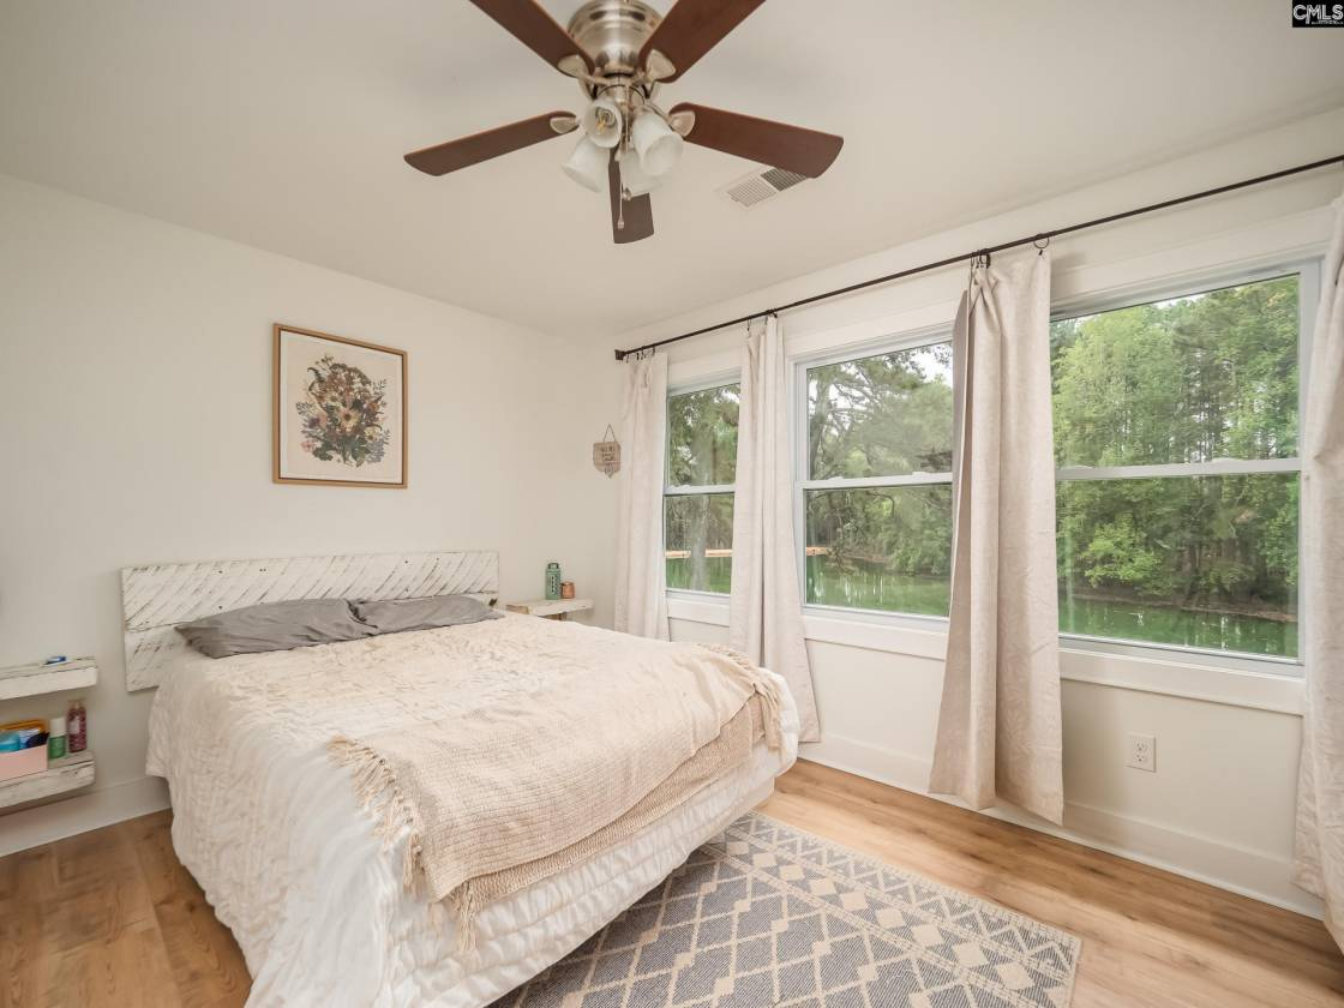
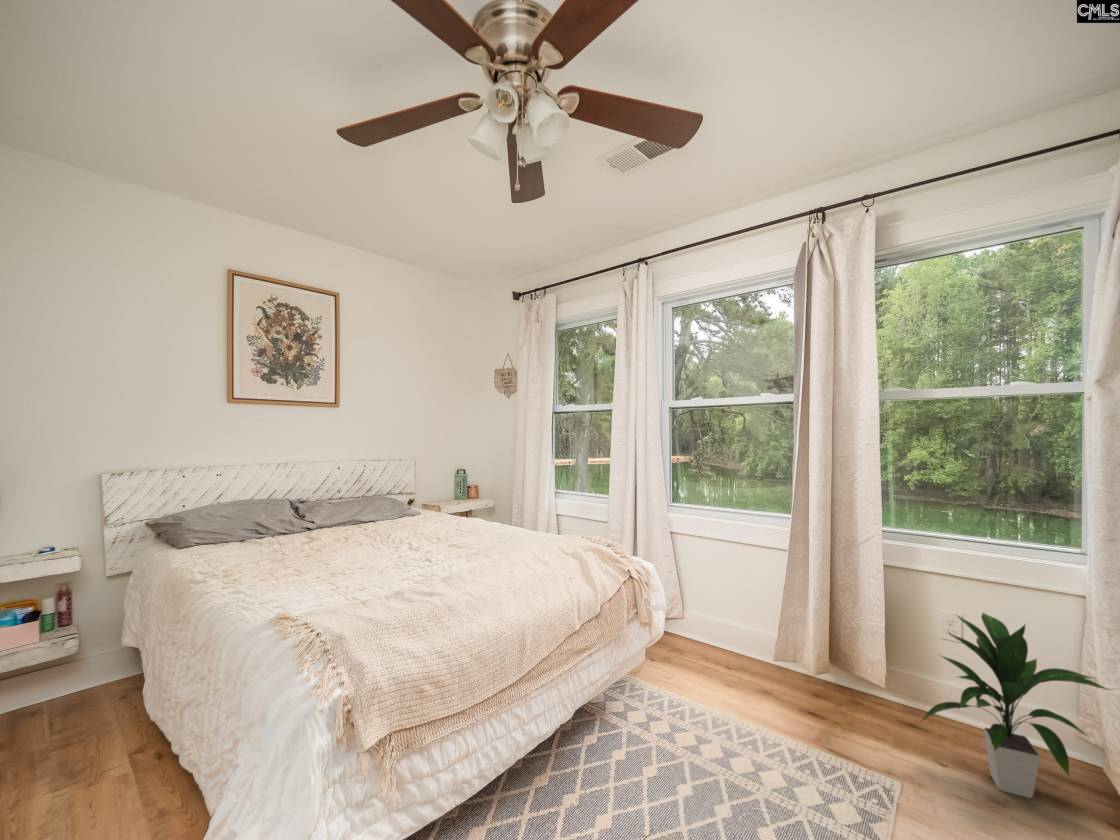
+ indoor plant [919,611,1111,799]
